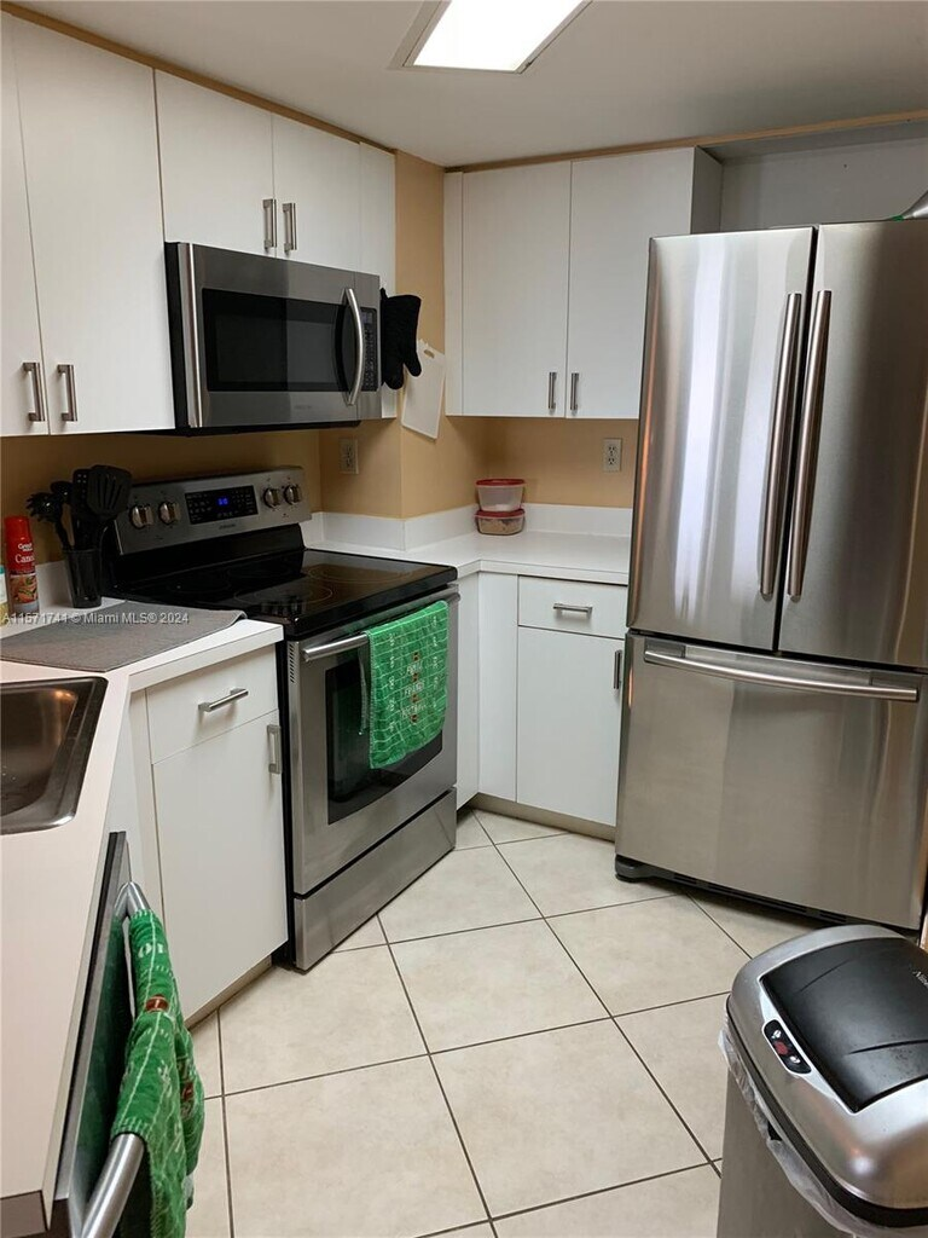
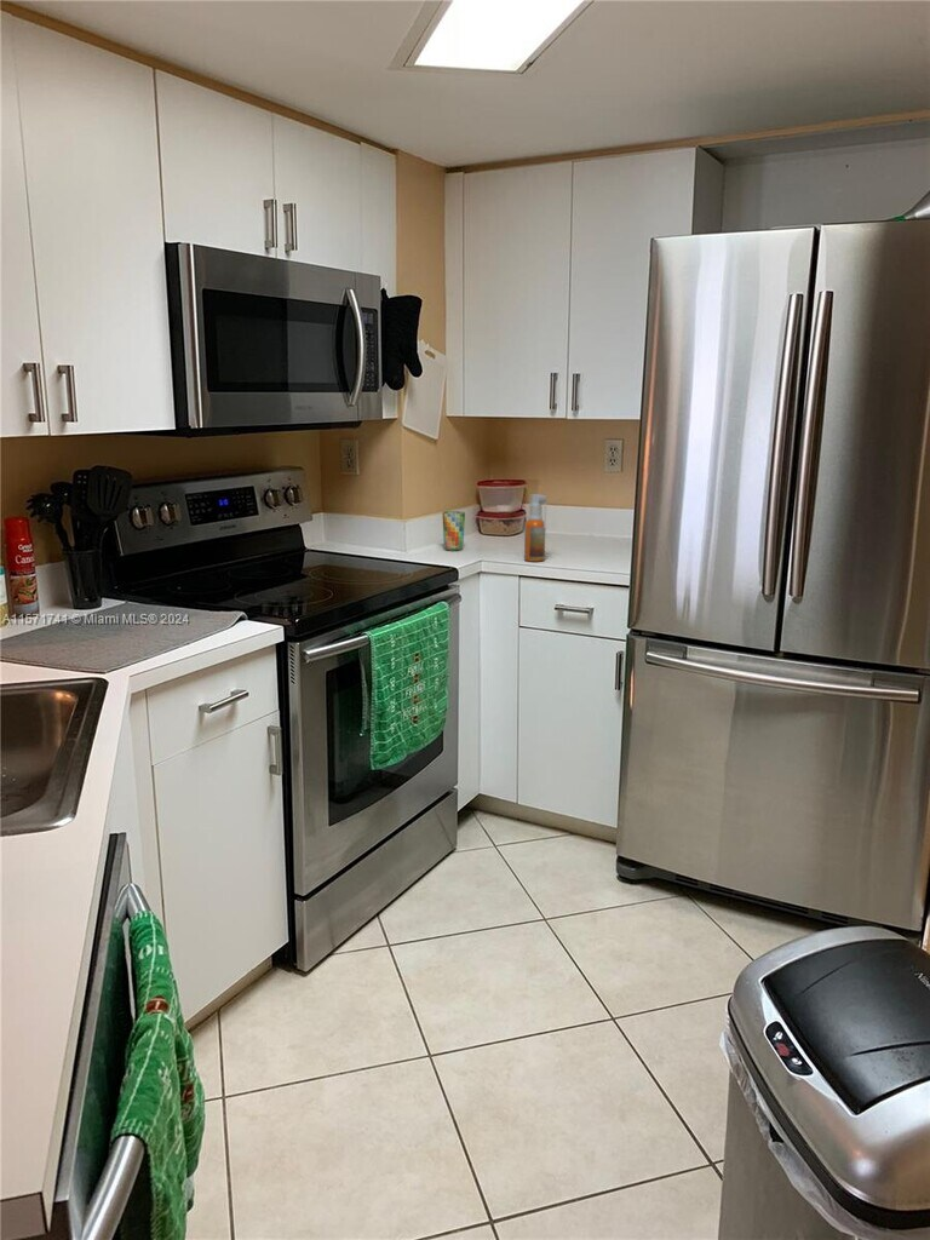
+ cup [442,510,466,552]
+ spray bottle [523,493,547,563]
